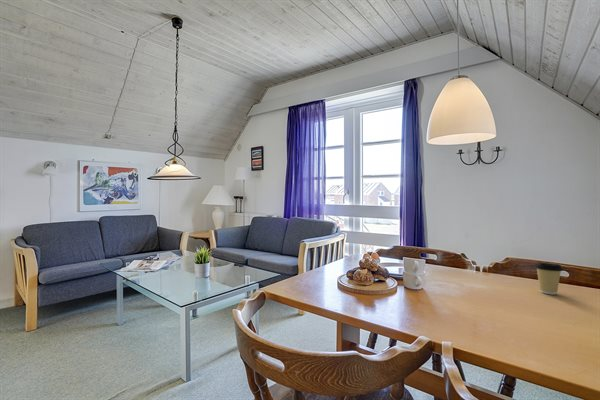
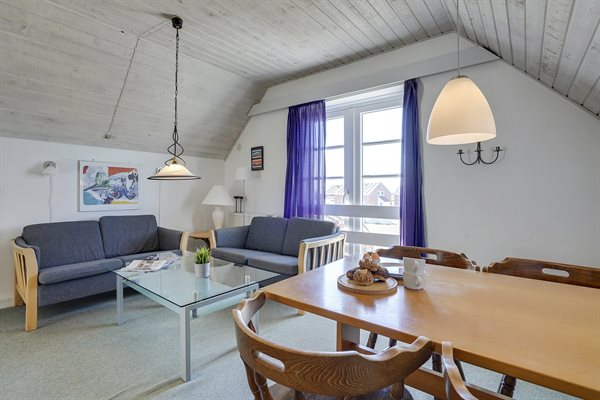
- coffee cup [534,262,564,295]
